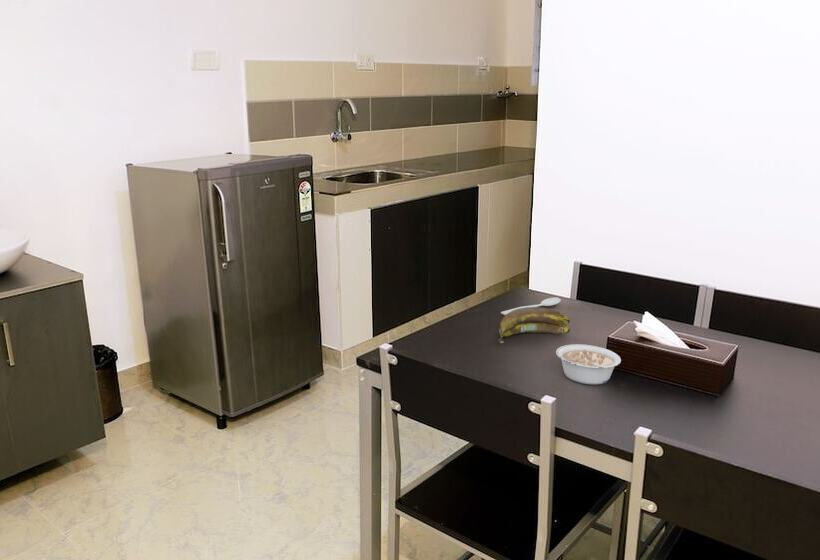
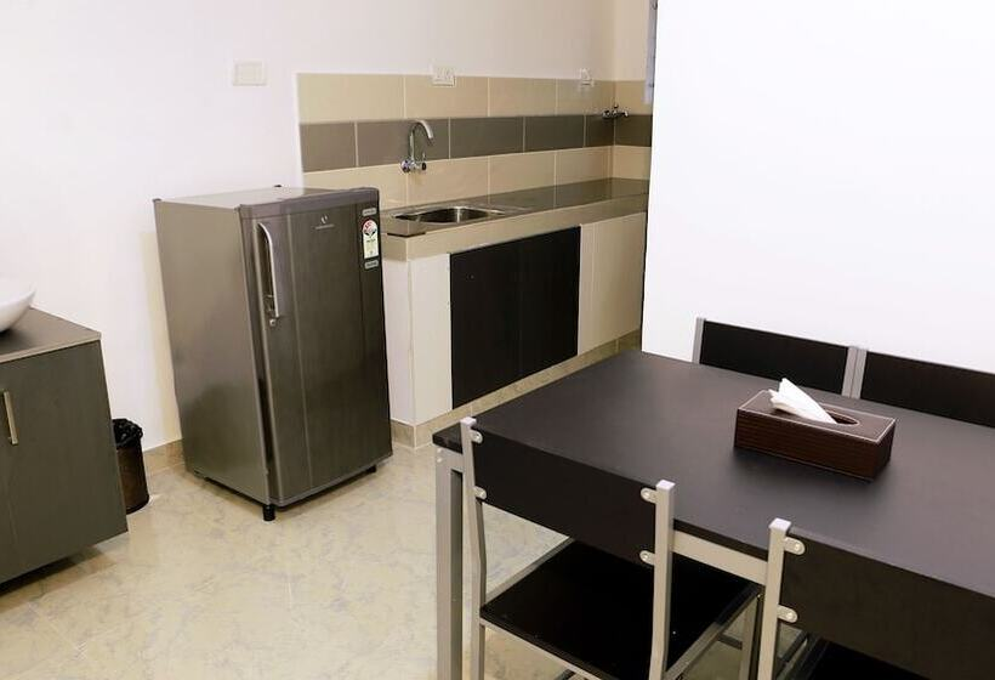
- banana [497,307,571,345]
- spoon [500,296,562,316]
- legume [555,343,622,386]
